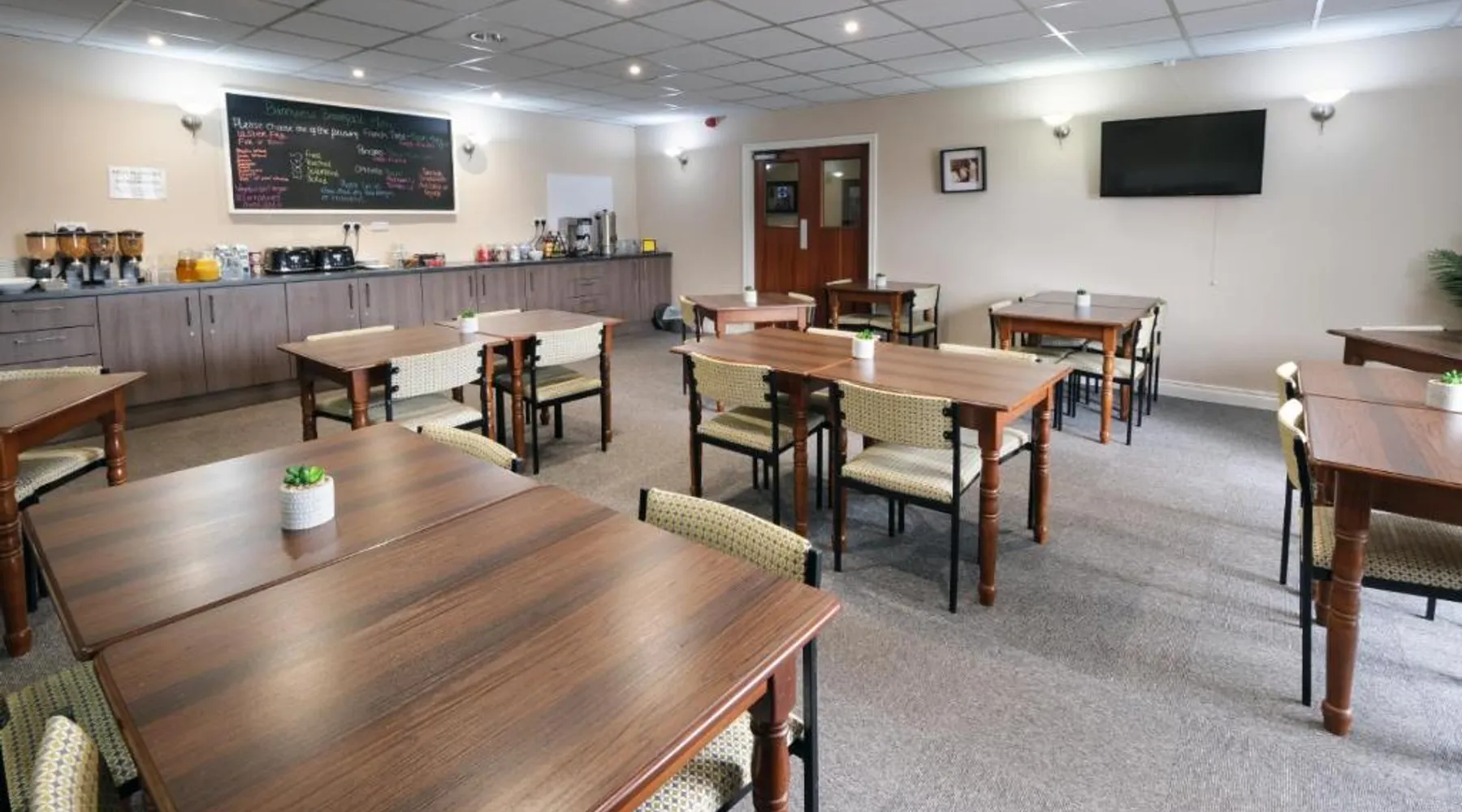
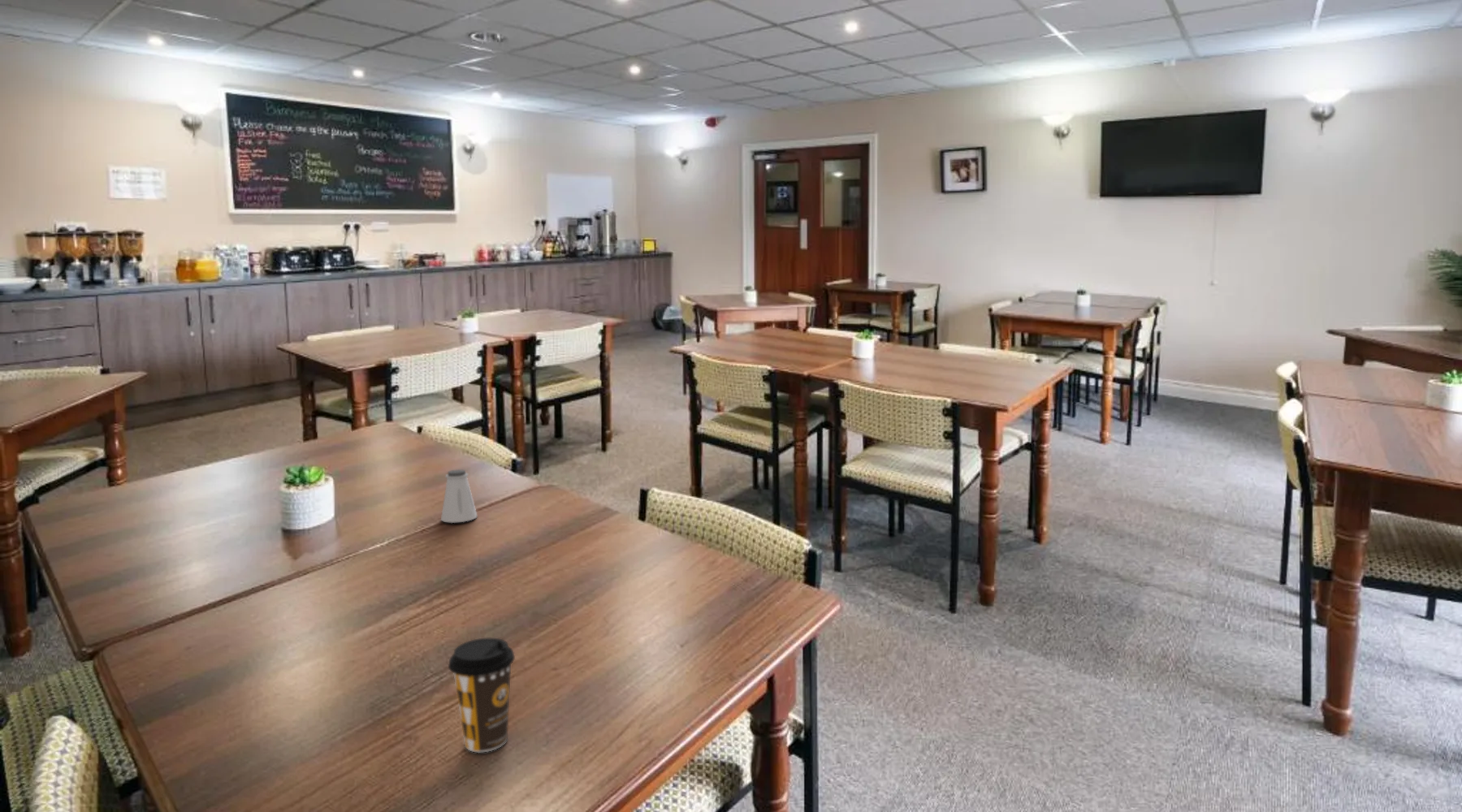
+ saltshaker [440,469,478,524]
+ coffee cup [448,637,516,753]
